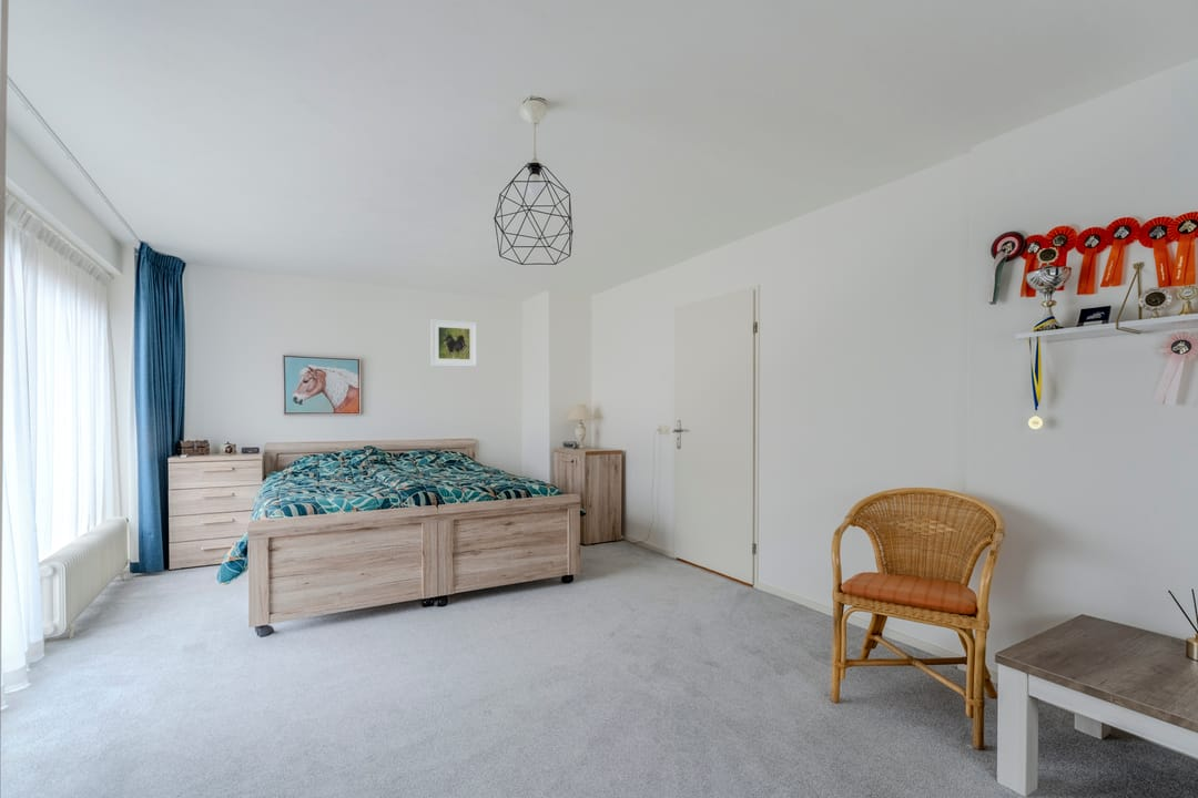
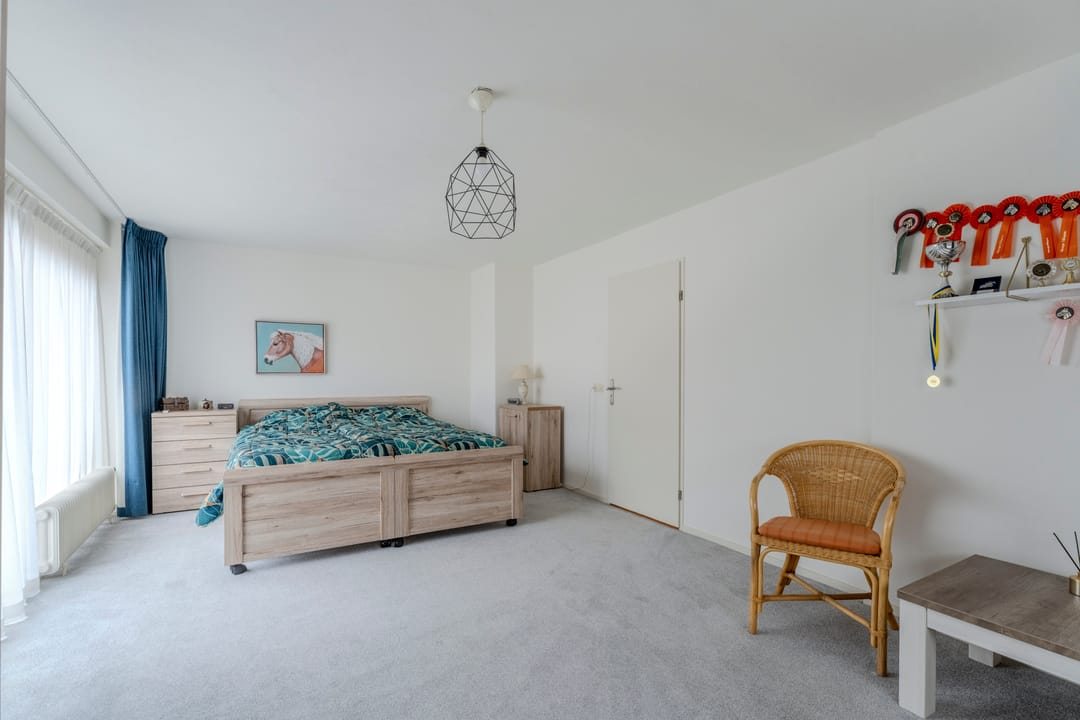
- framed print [429,318,478,368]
